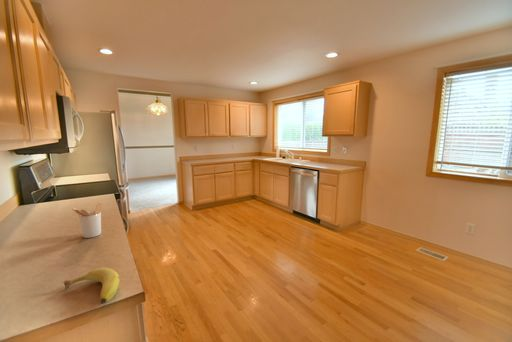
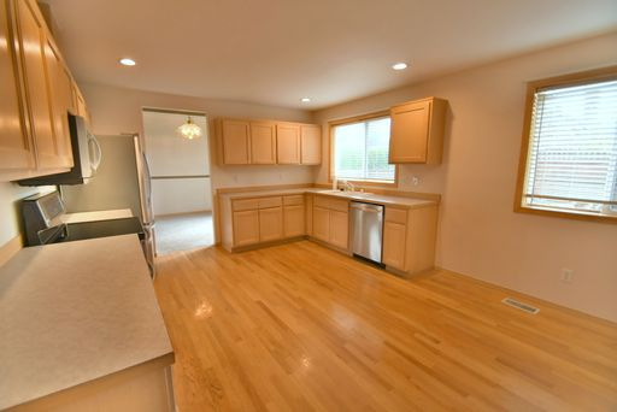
- utensil holder [71,202,103,239]
- fruit [63,267,121,305]
